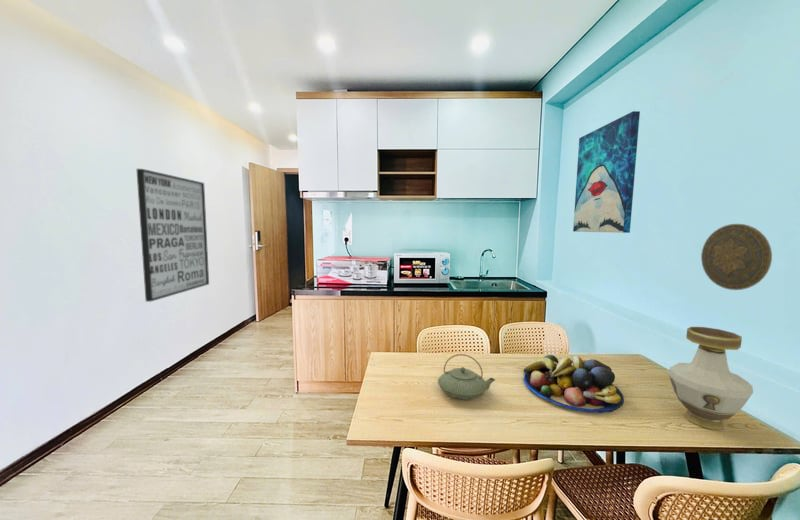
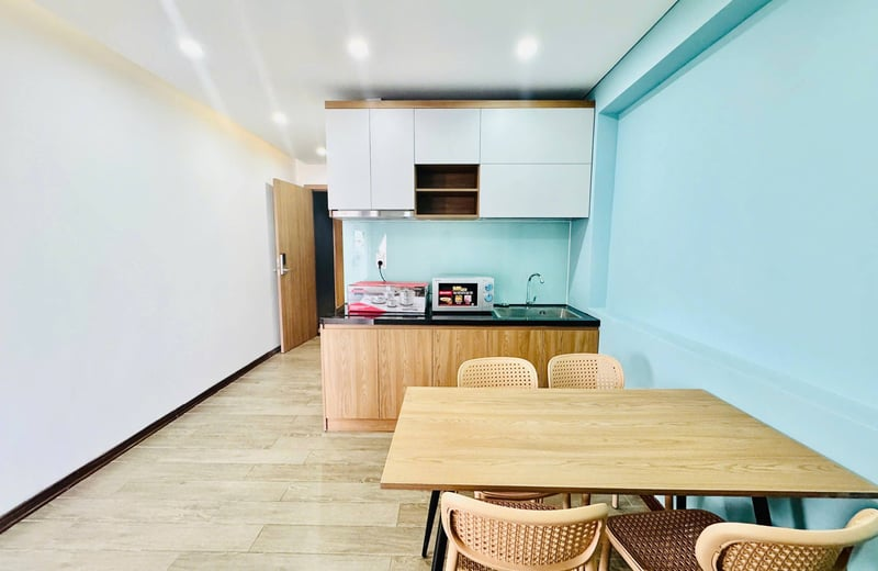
- wall art [135,168,210,303]
- wall art [572,110,641,234]
- teapot [437,353,496,400]
- decorative plate [700,223,773,291]
- fruit bowl [523,354,625,414]
- vase [667,326,754,431]
